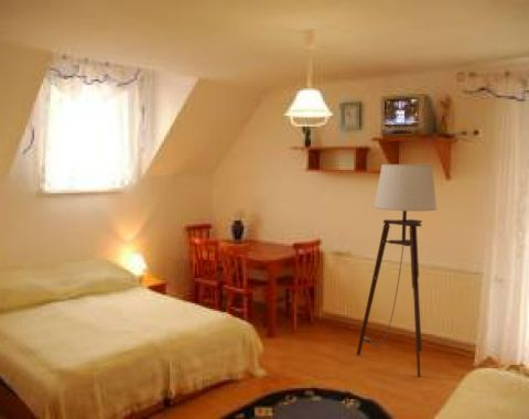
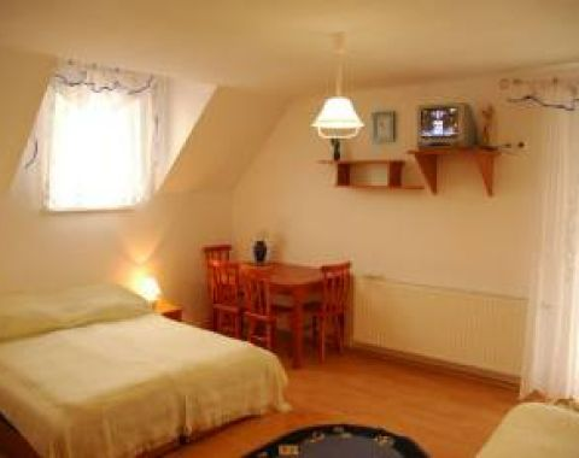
- floor lamp [356,163,439,378]
